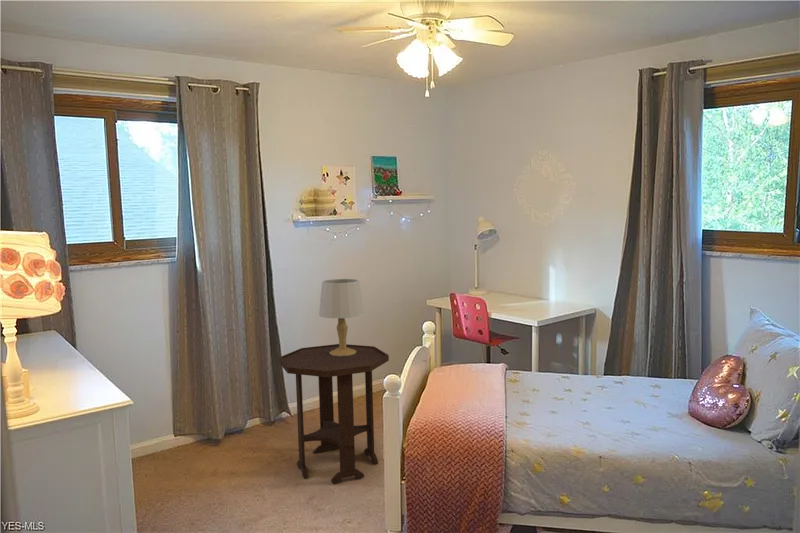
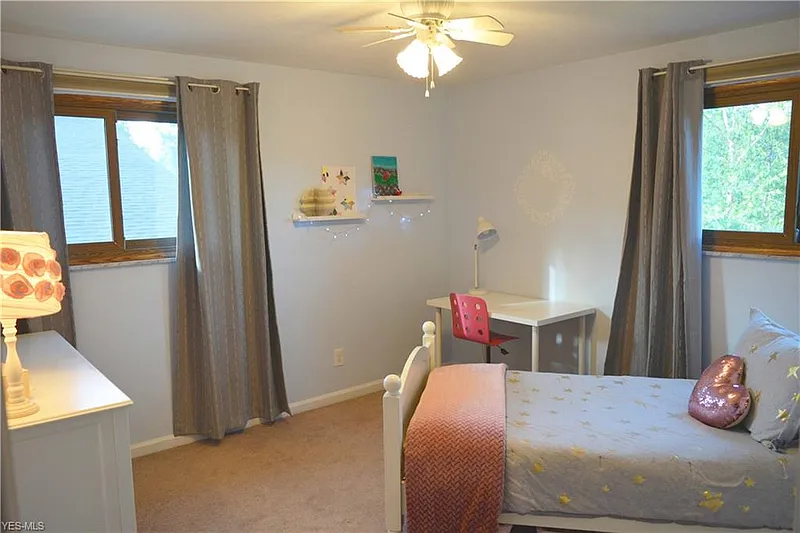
- table lamp [318,278,365,356]
- side table [278,343,390,484]
